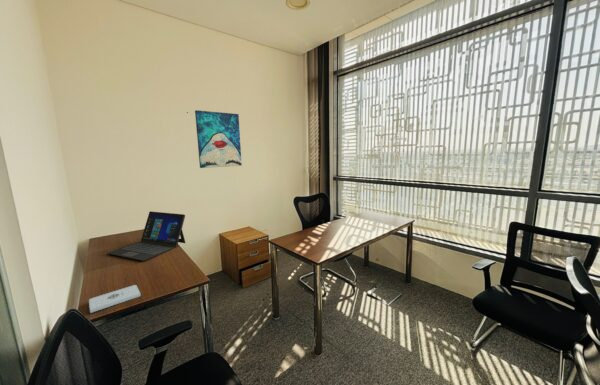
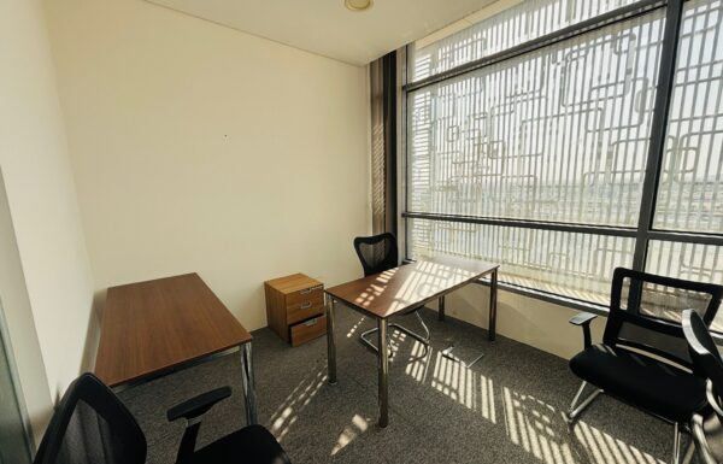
- notepad [88,284,142,314]
- laptop [106,210,186,262]
- wall art [194,109,243,169]
